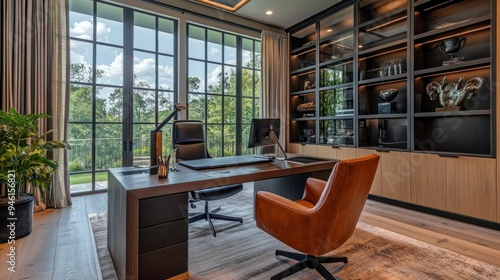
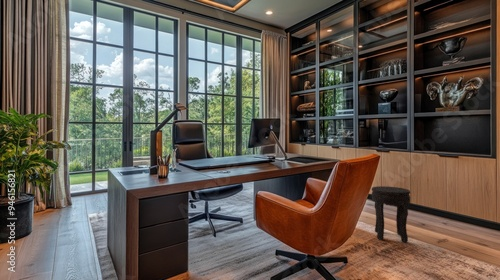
+ side table [371,185,411,244]
